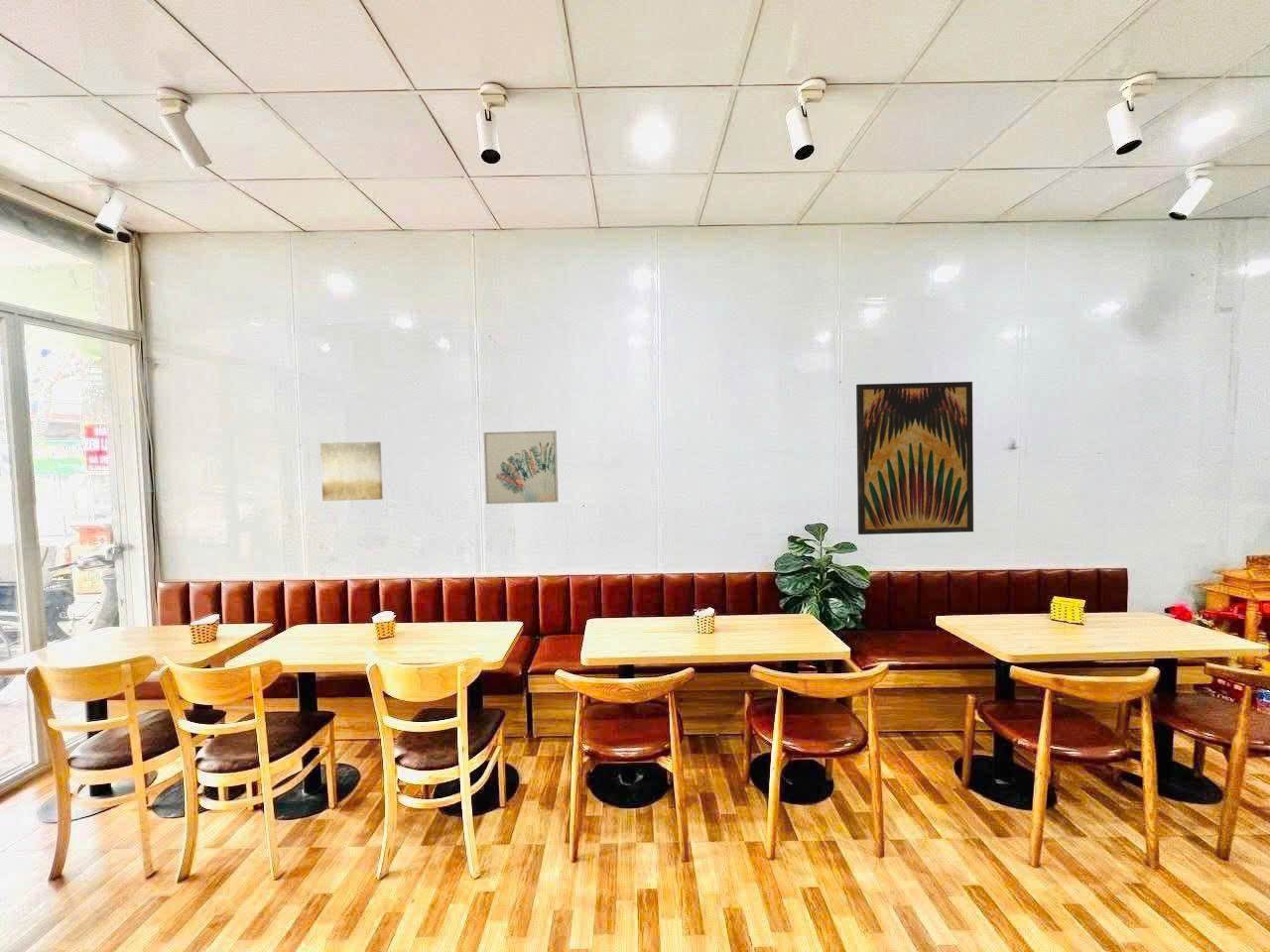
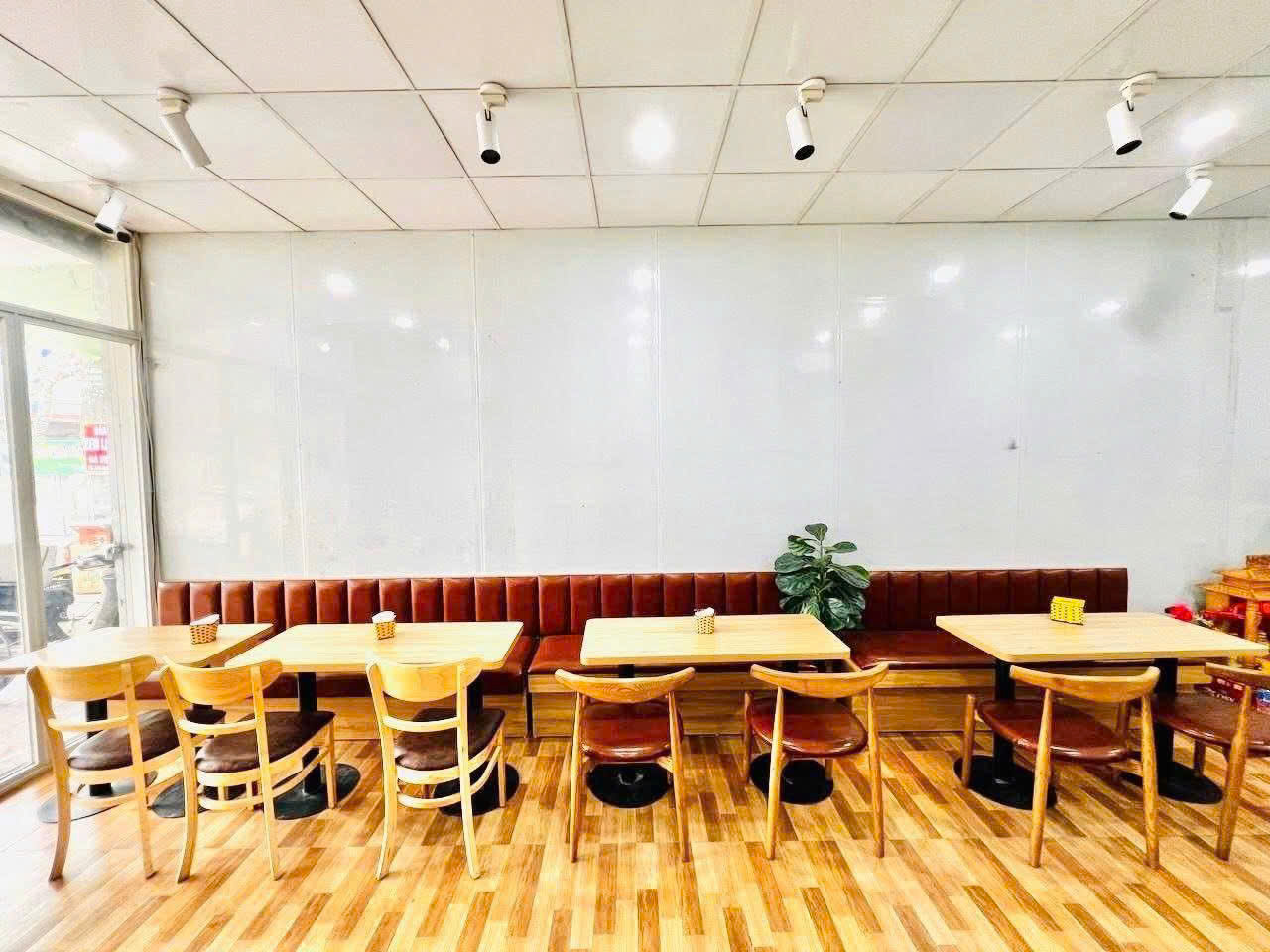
- wall art [483,429,560,505]
- wall art [855,381,974,535]
- wall art [319,441,384,502]
